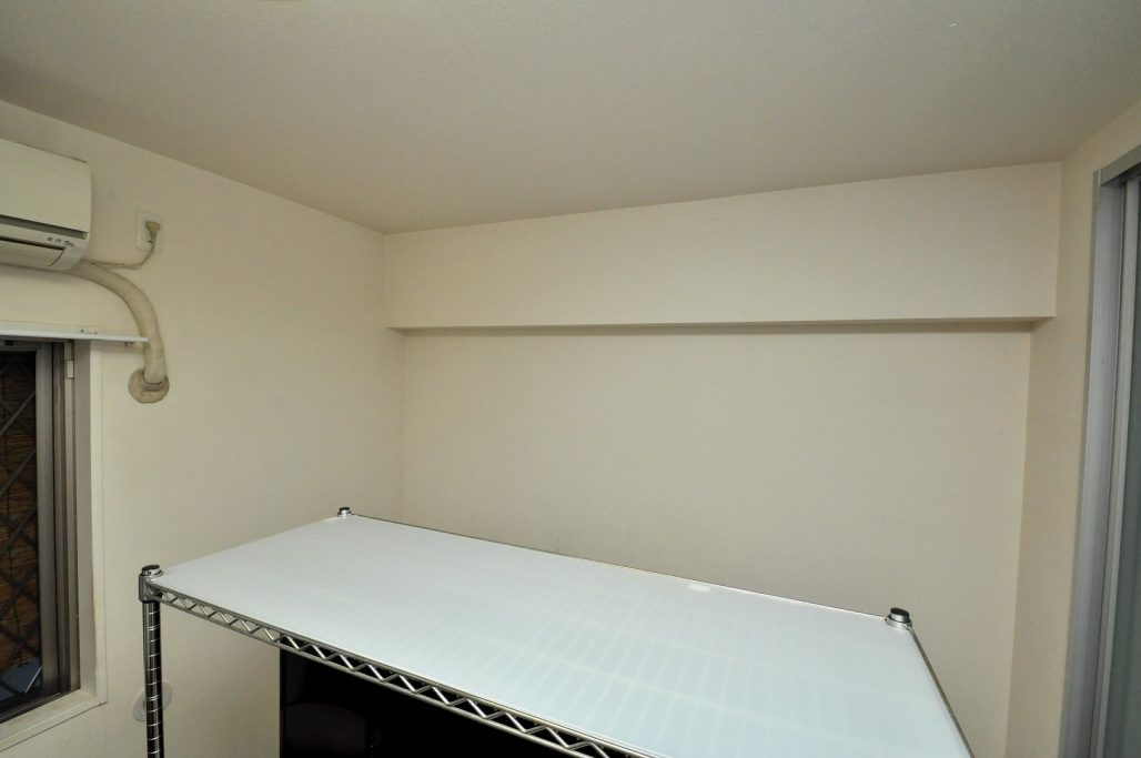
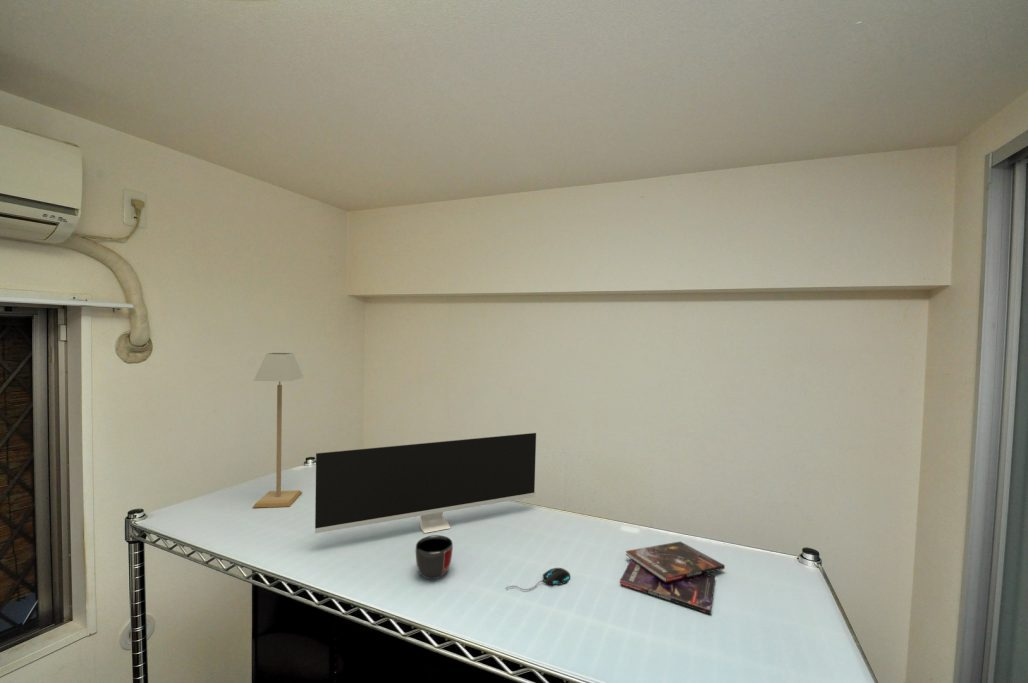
+ mouse [504,567,571,591]
+ mug [415,534,454,580]
+ monitor [314,432,537,534]
+ table lamp [252,352,305,509]
+ booklet [619,541,726,615]
